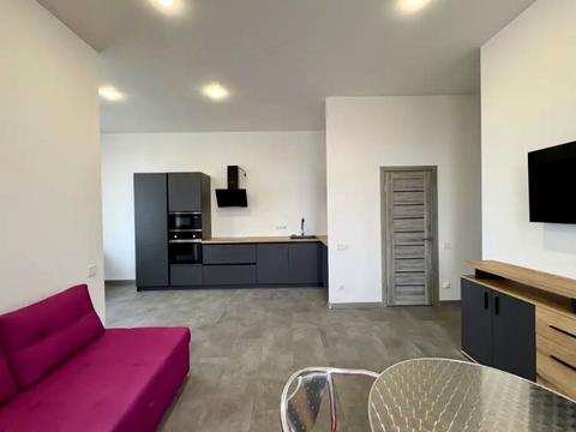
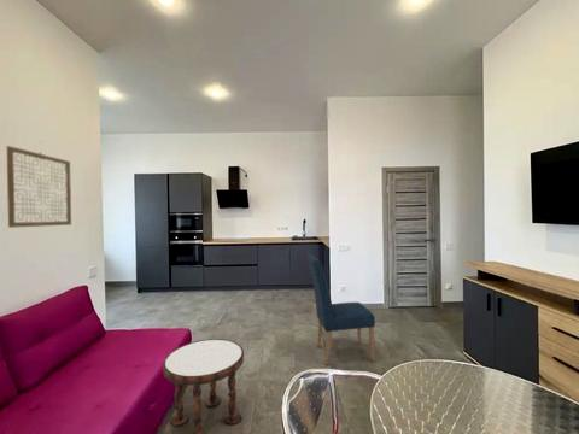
+ side table [162,338,245,434]
+ wall art [6,145,72,229]
+ chair [305,253,376,366]
